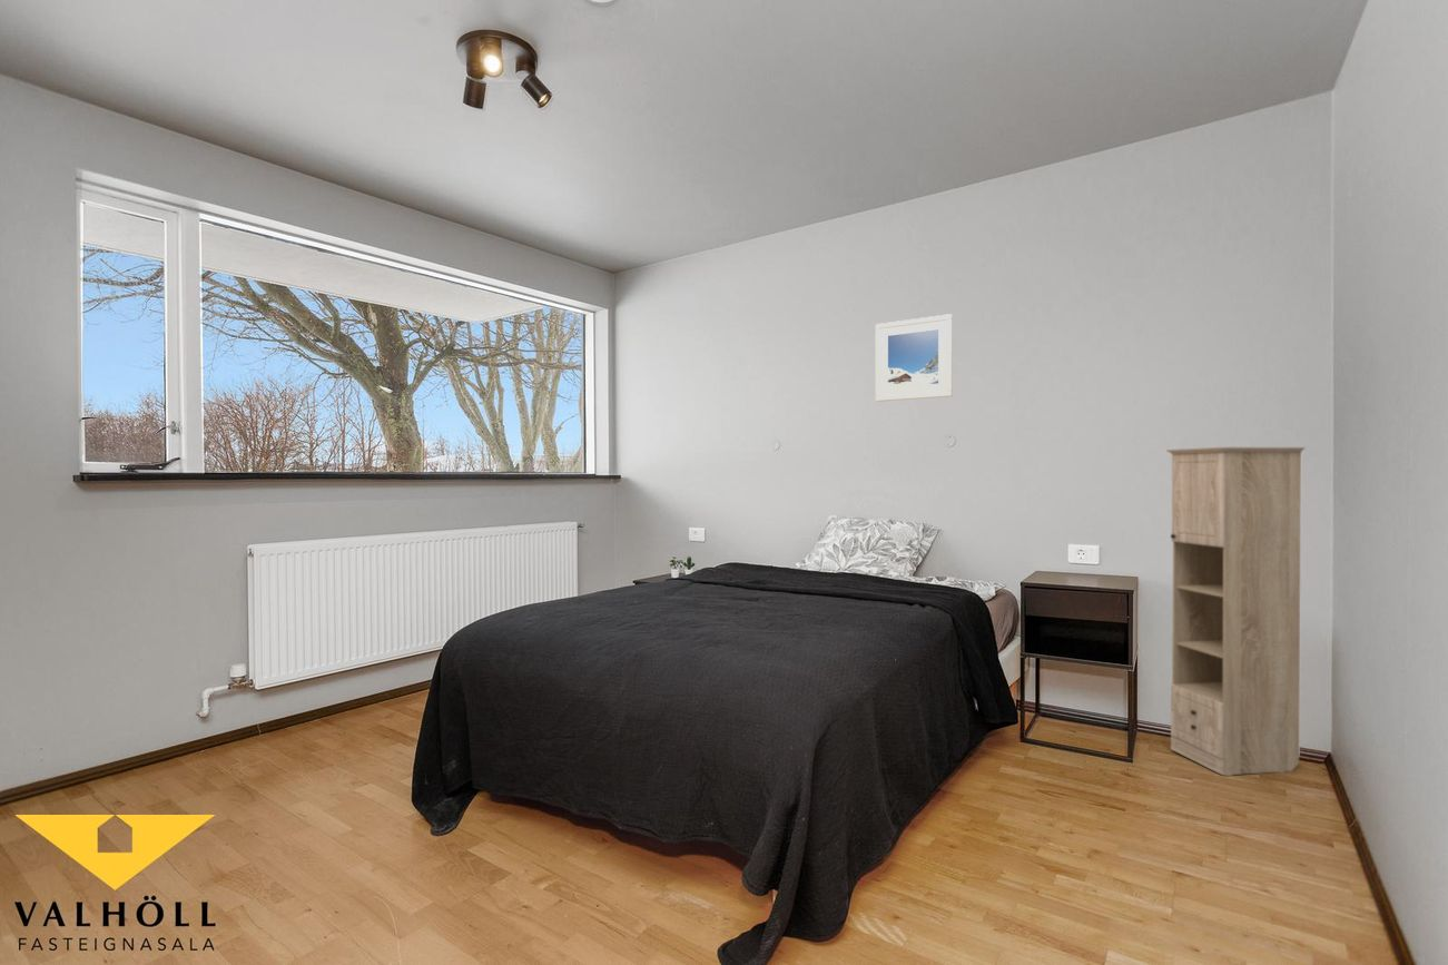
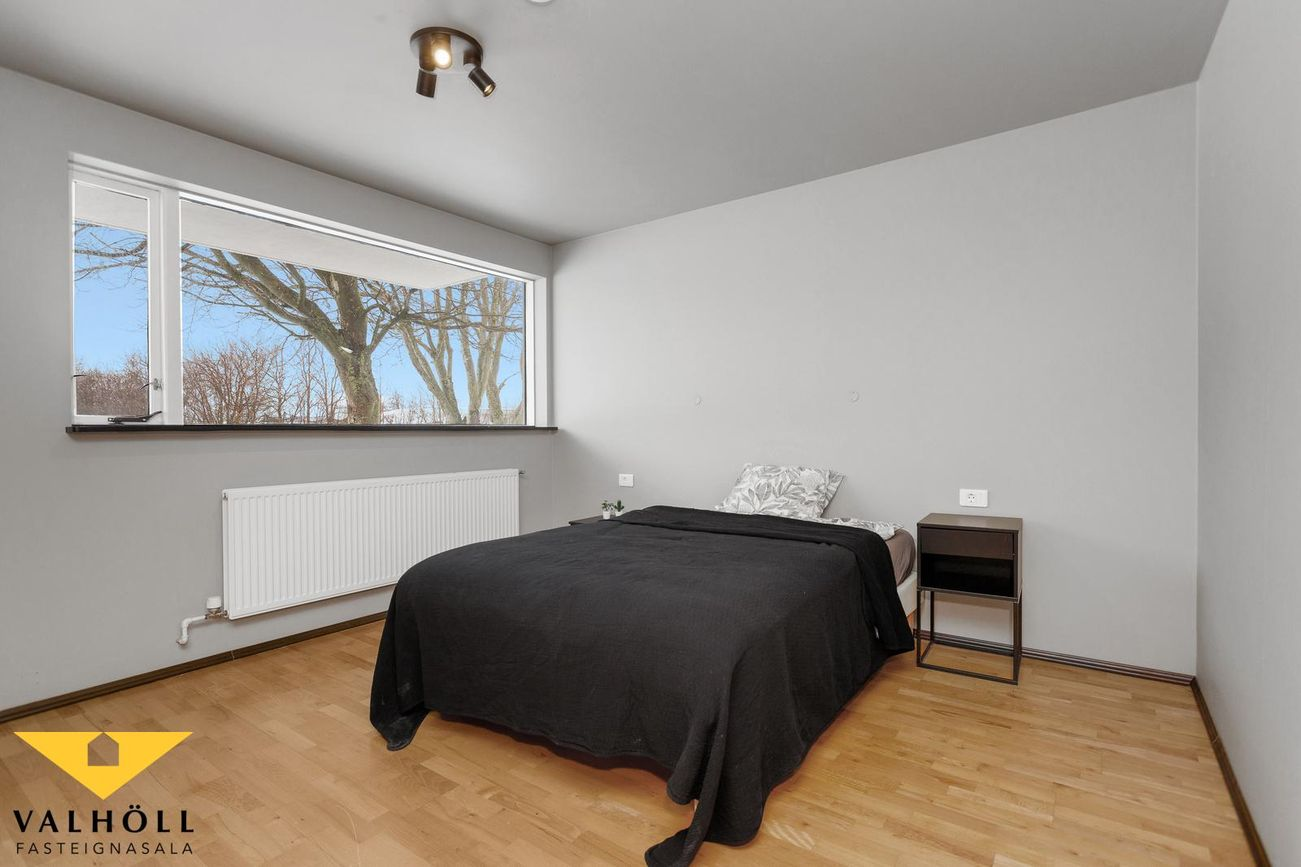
- storage cabinet [1165,446,1307,777]
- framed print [875,313,954,403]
